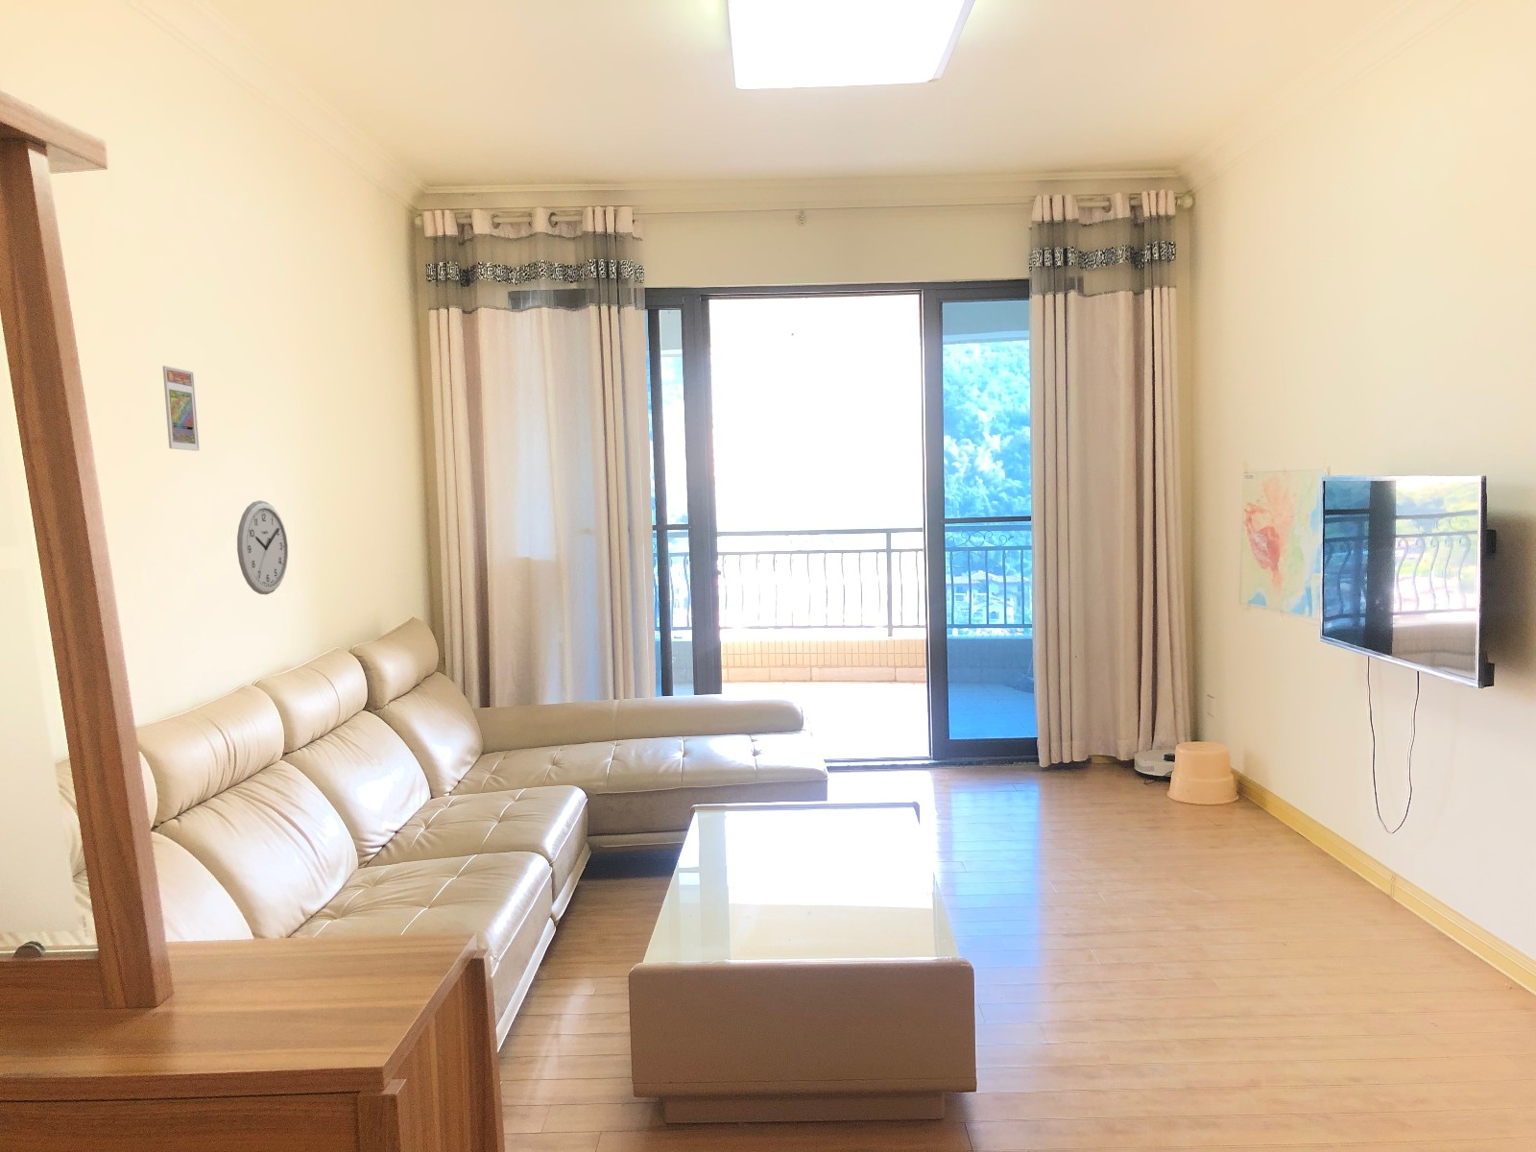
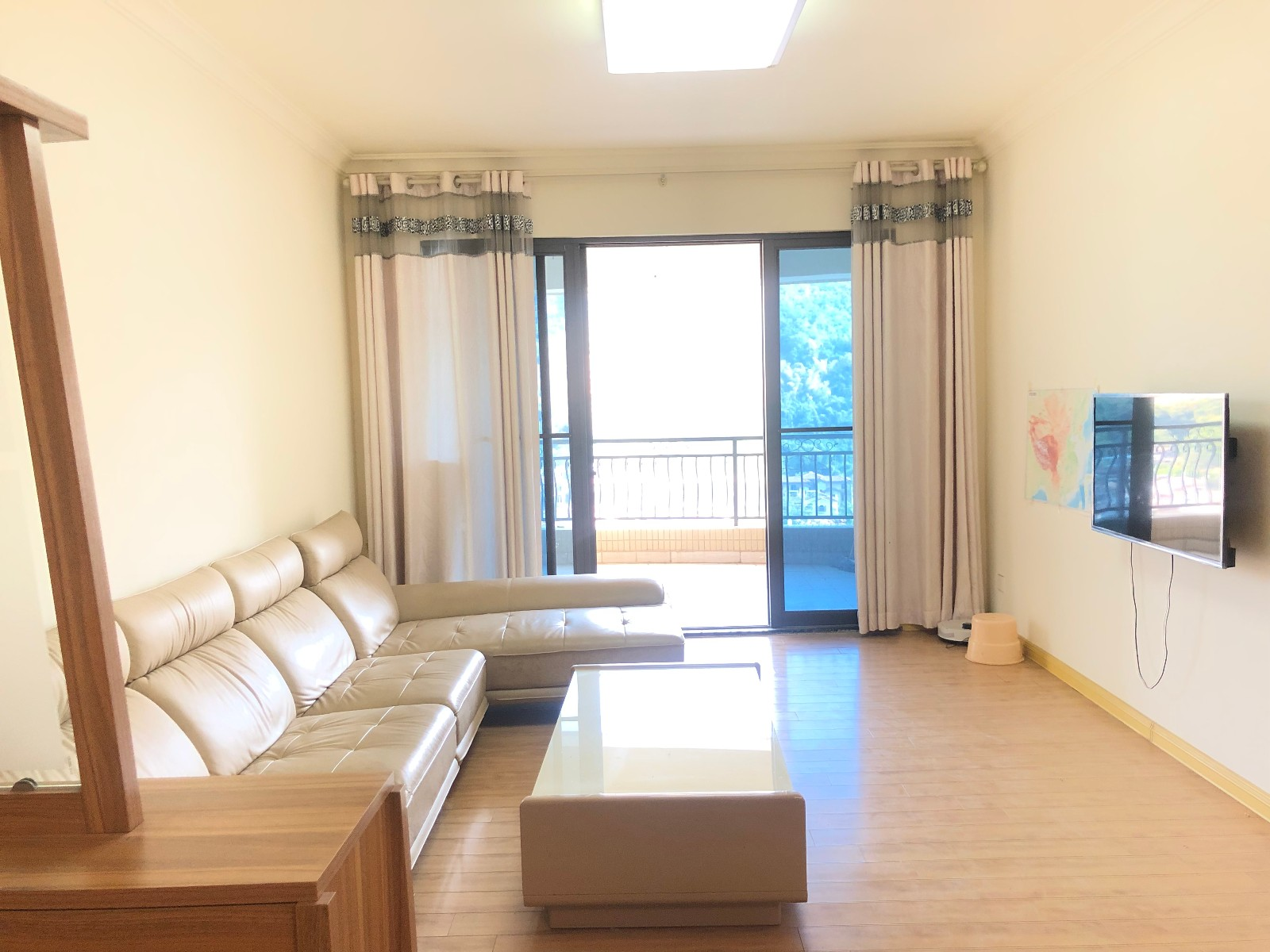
- wall clock [236,500,289,595]
- trading card display case [162,364,201,451]
